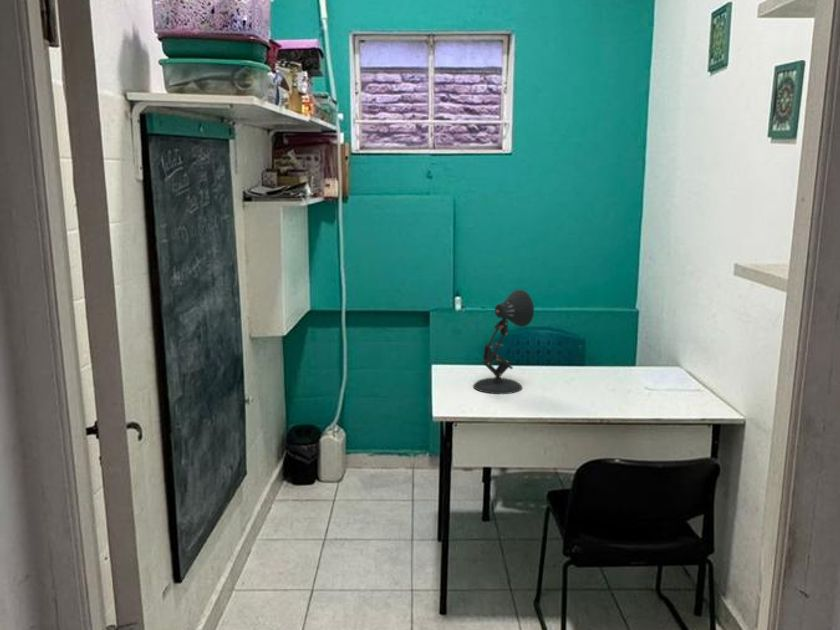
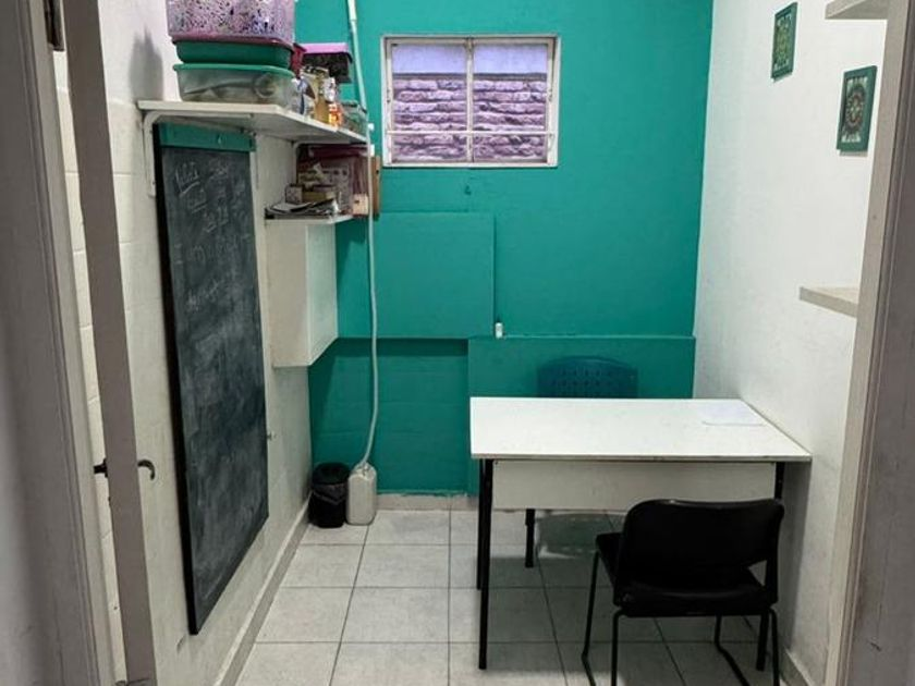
- desk lamp [472,289,535,395]
